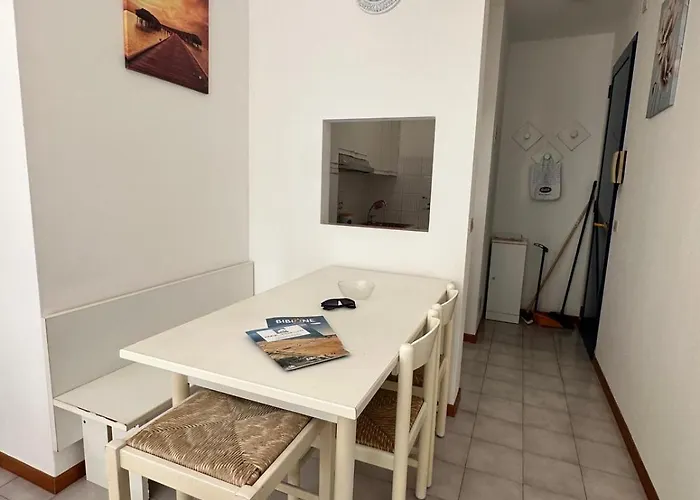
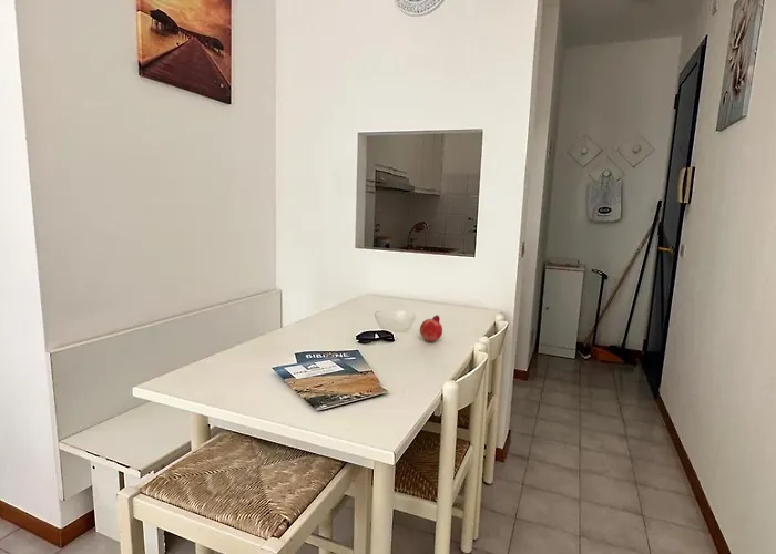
+ fruit [419,315,443,342]
